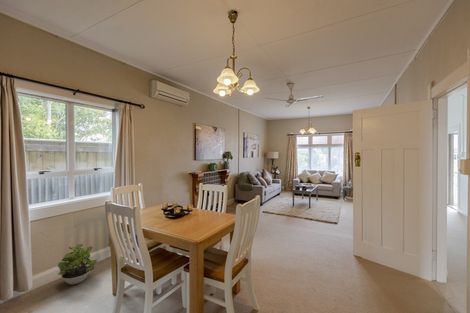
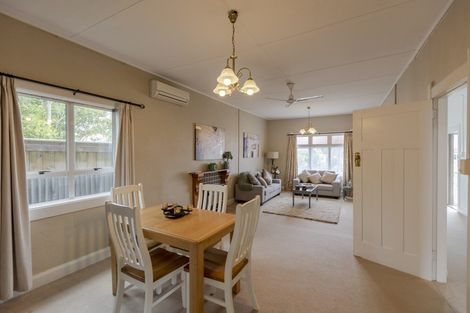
- potted plant [57,243,98,286]
